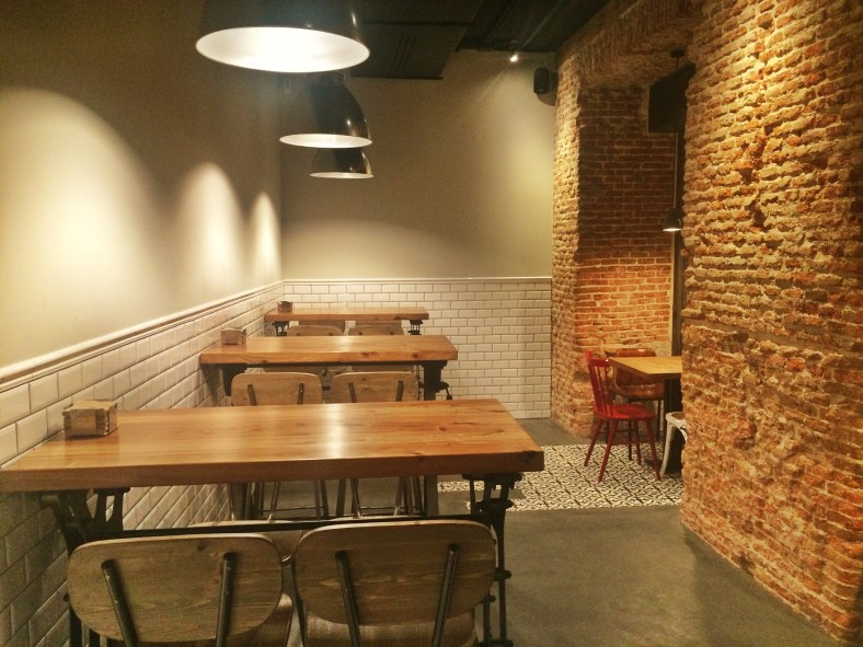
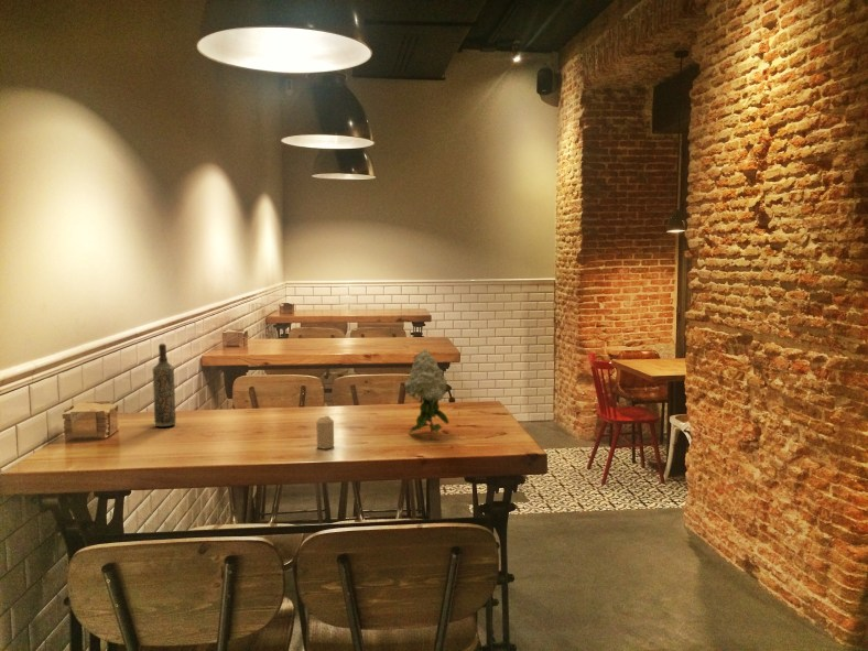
+ flower [403,348,451,434]
+ candle [315,415,335,449]
+ bottle [152,343,177,427]
